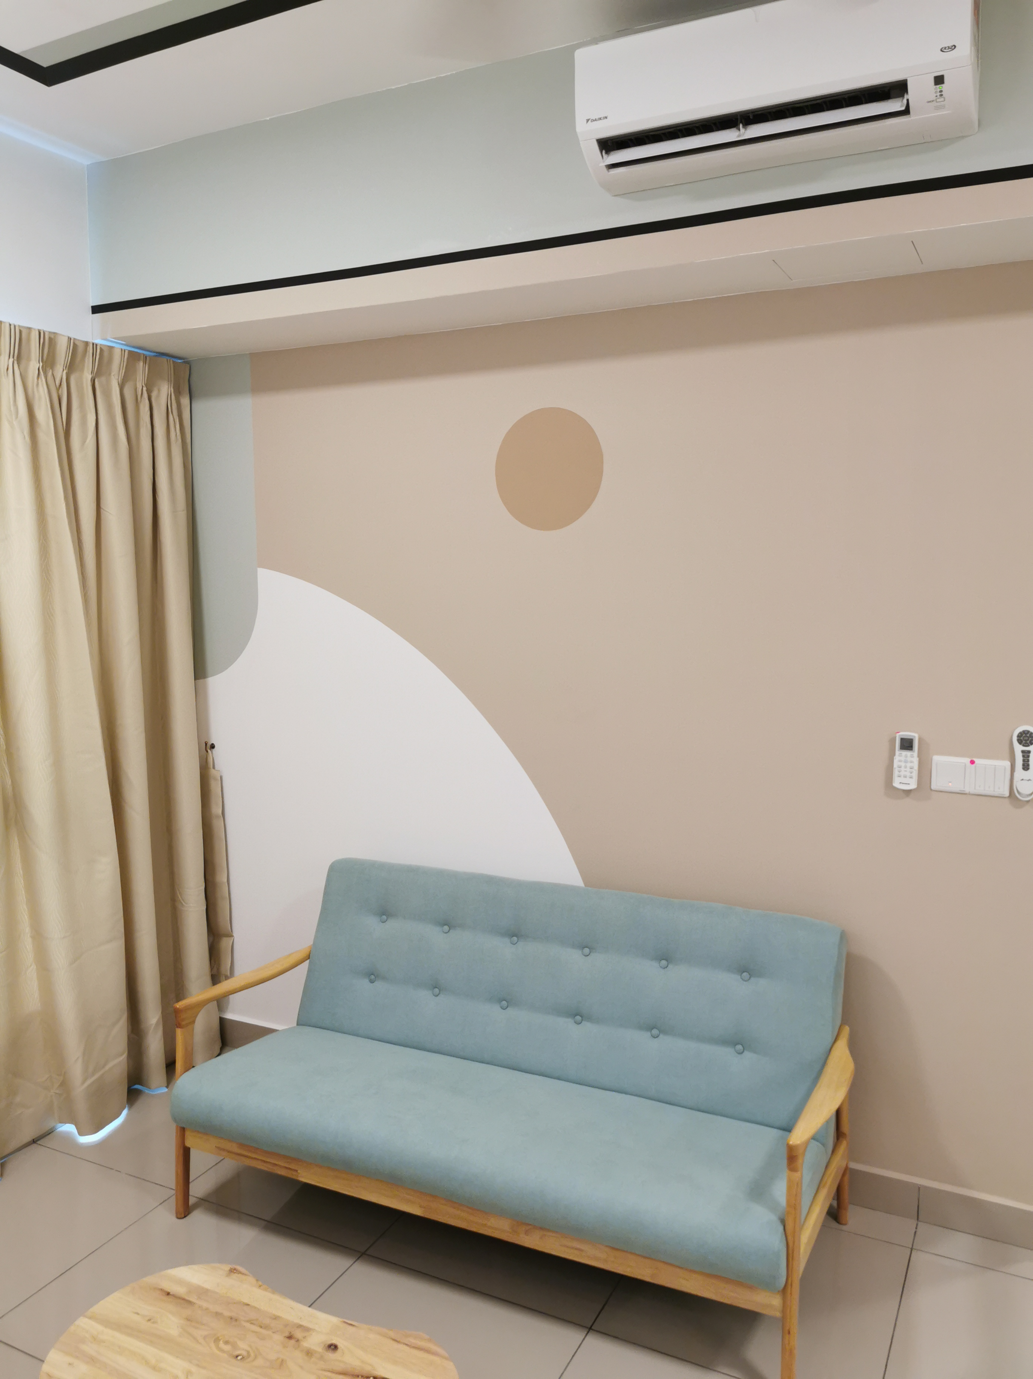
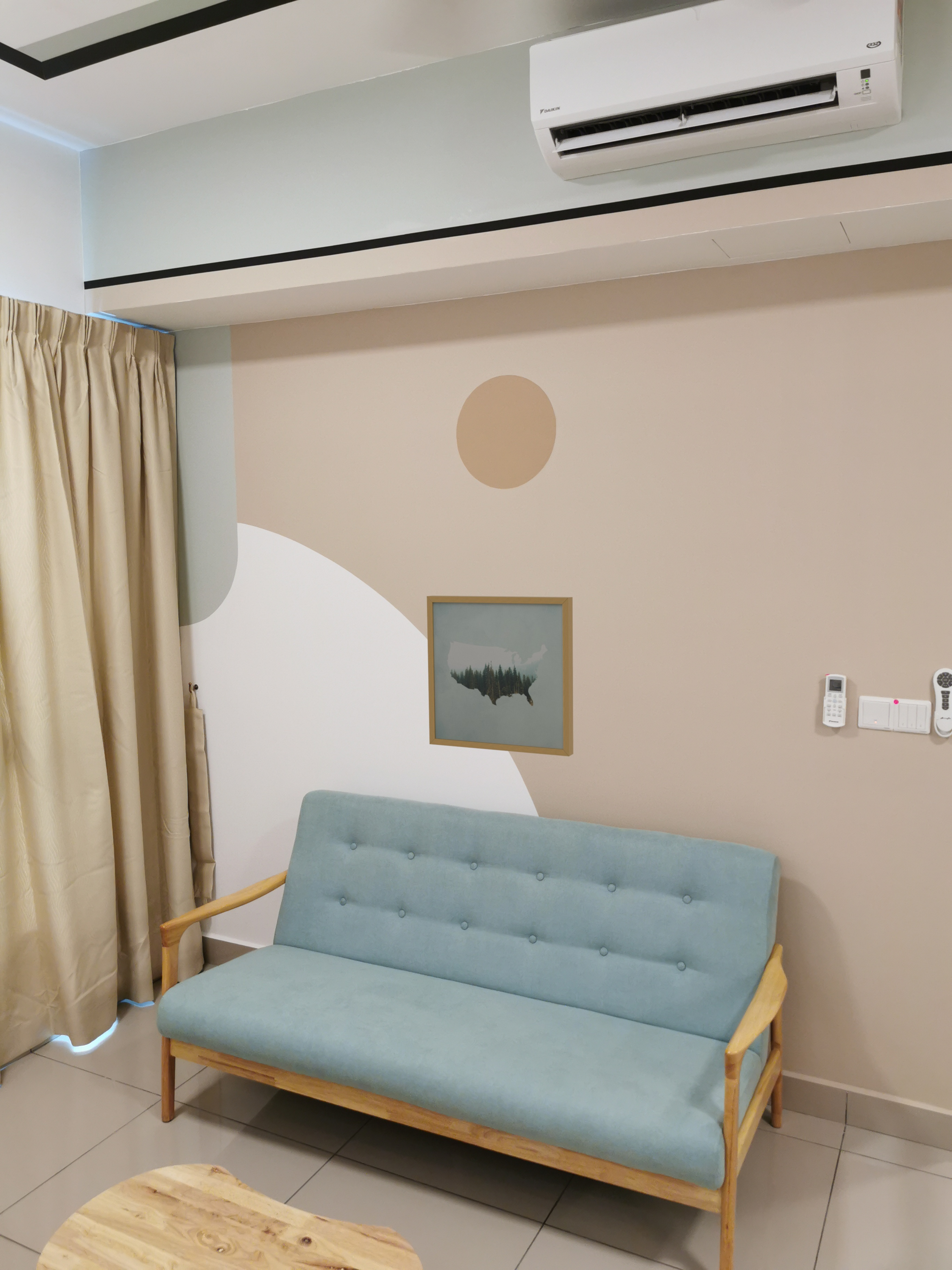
+ wall art [426,595,574,757]
